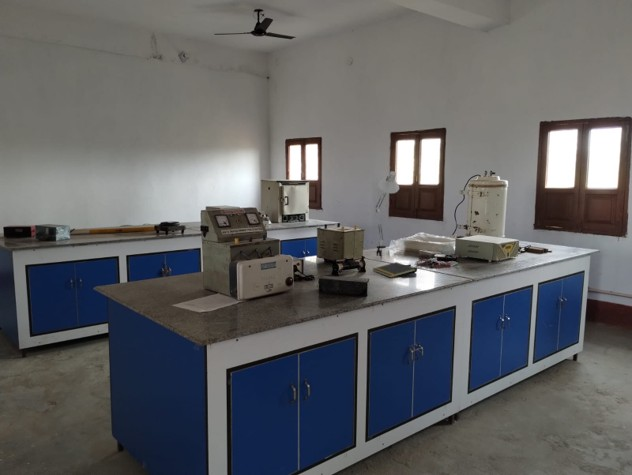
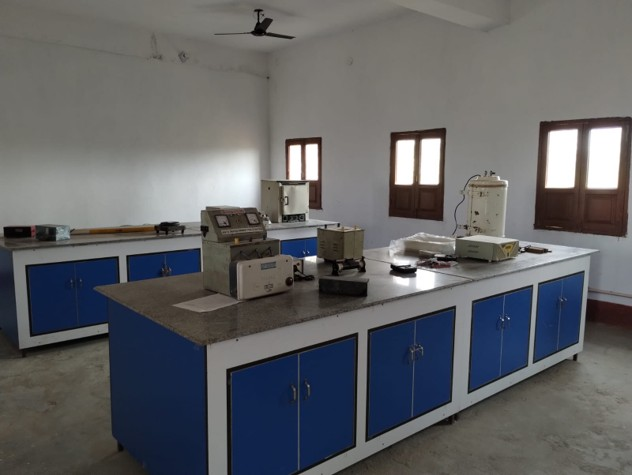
- desk lamp [375,170,400,259]
- notepad [372,261,417,279]
